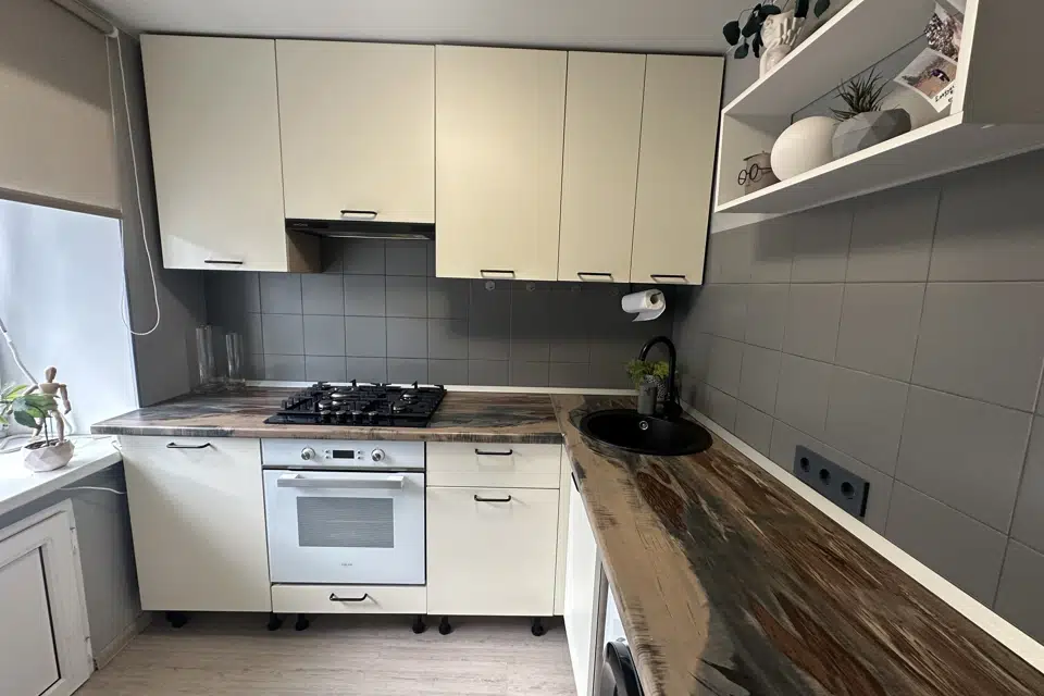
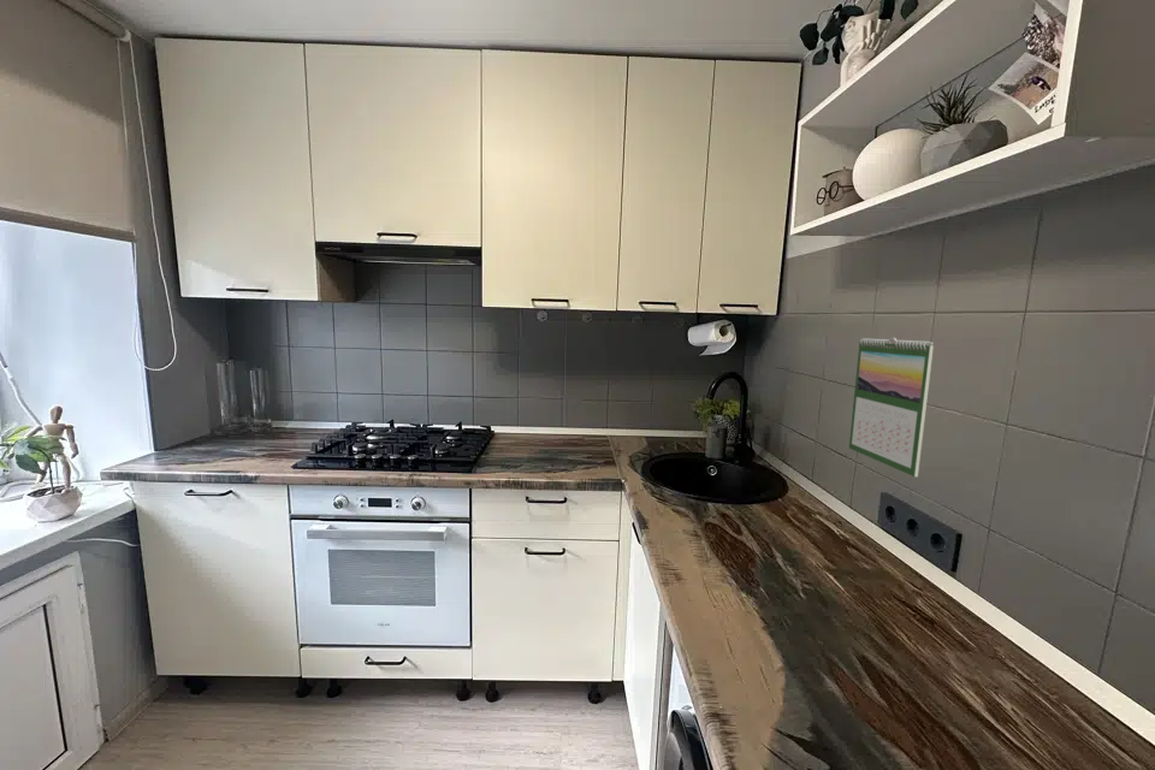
+ calendar [848,337,935,478]
